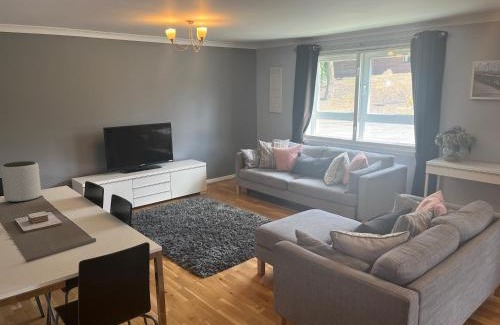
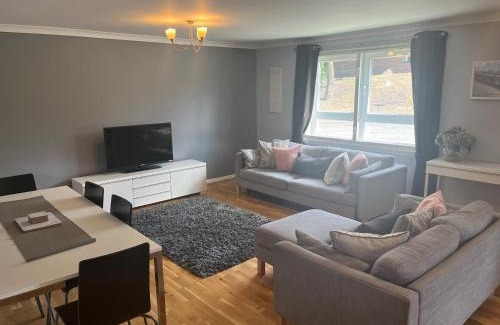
- plant pot [0,160,42,203]
